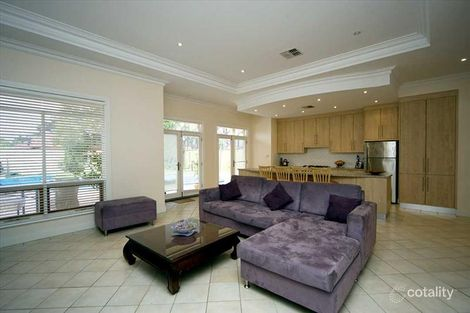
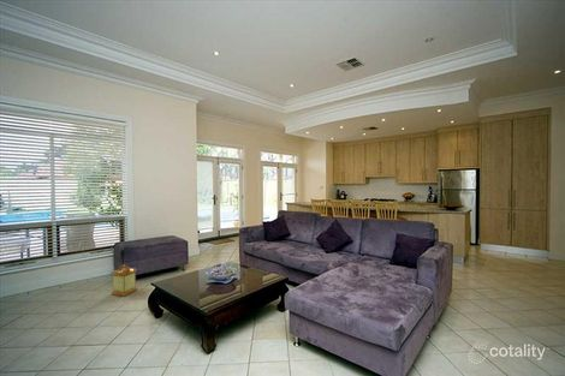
+ lantern [109,264,138,298]
